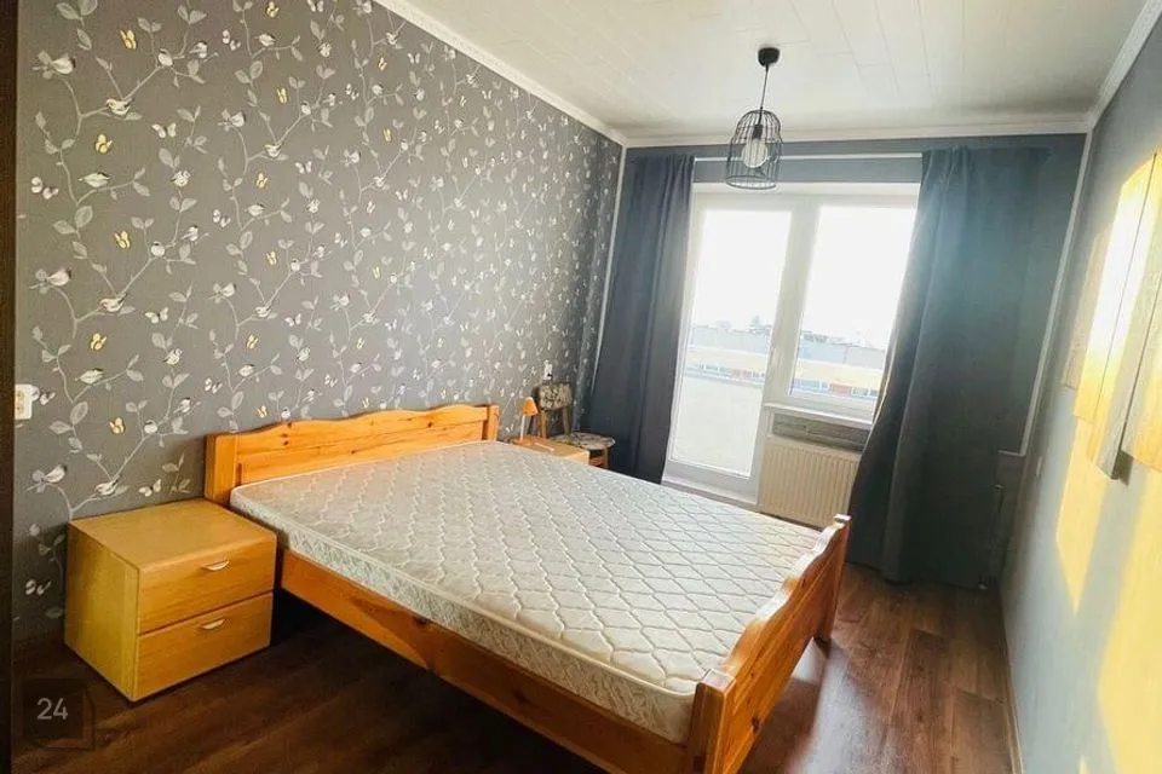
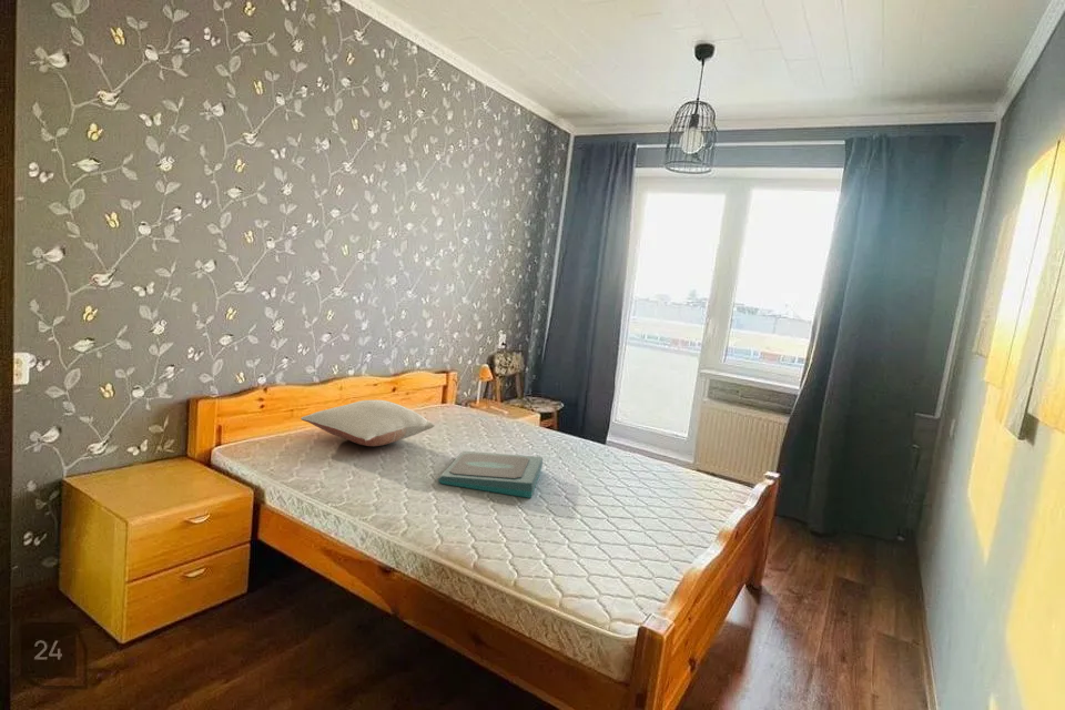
+ pillow [300,399,436,447]
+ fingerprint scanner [436,450,544,499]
